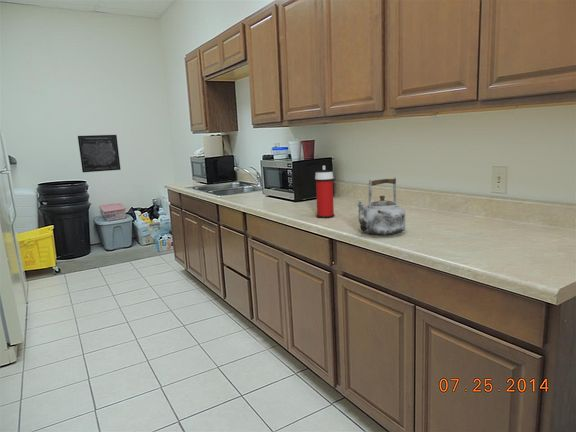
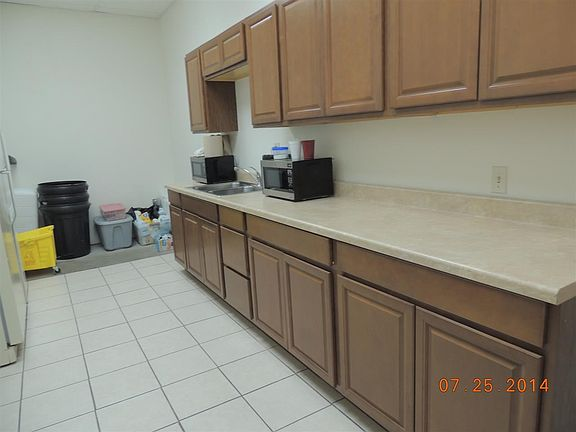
- spray can [314,165,335,219]
- wall art [77,134,121,173]
- kettle [355,176,406,237]
